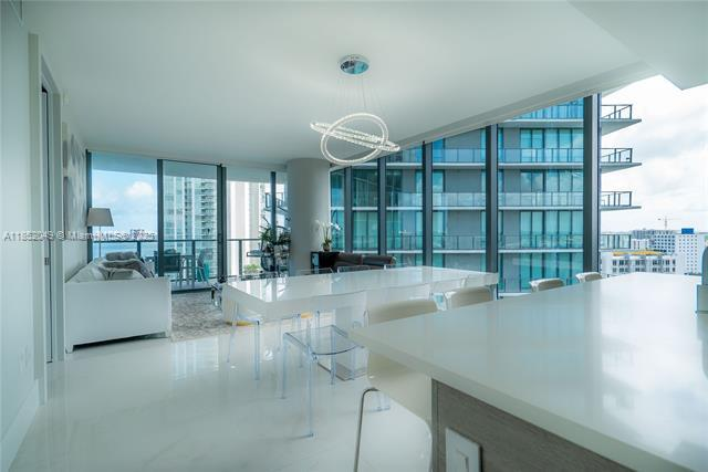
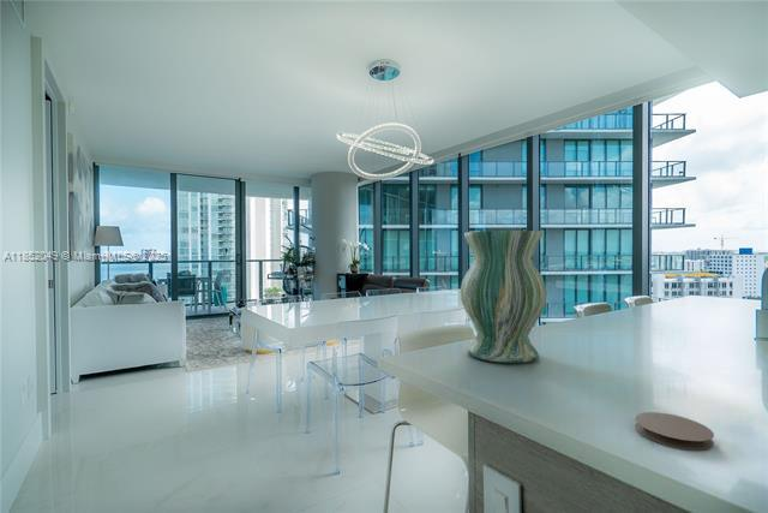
+ vase [460,229,548,364]
+ coaster [634,411,715,452]
